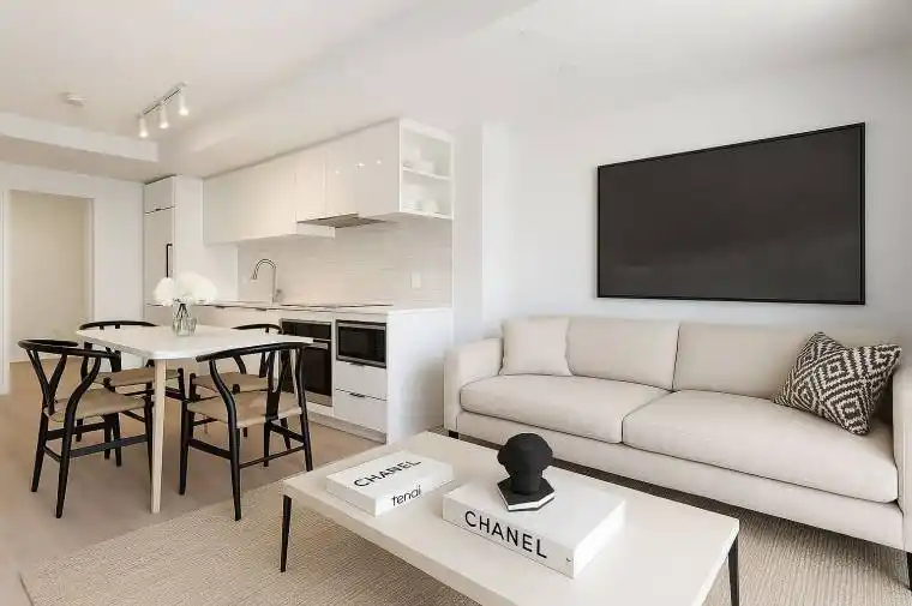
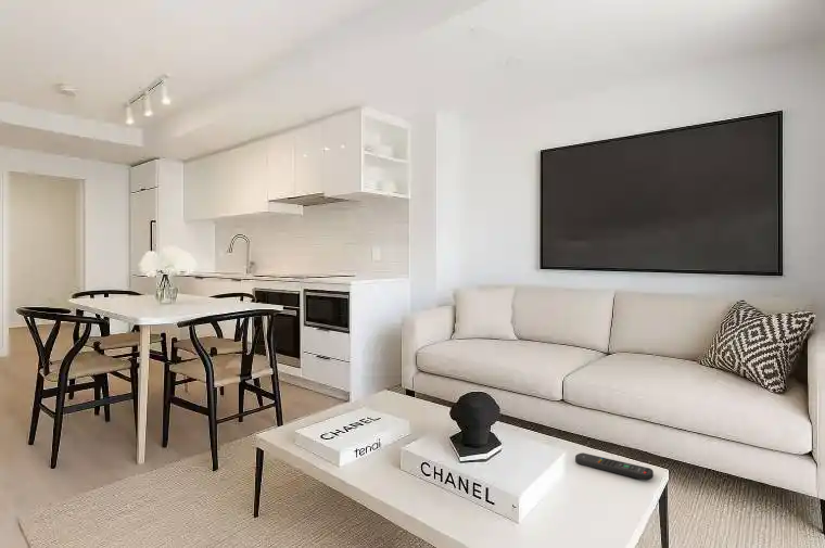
+ remote control [574,451,655,482]
